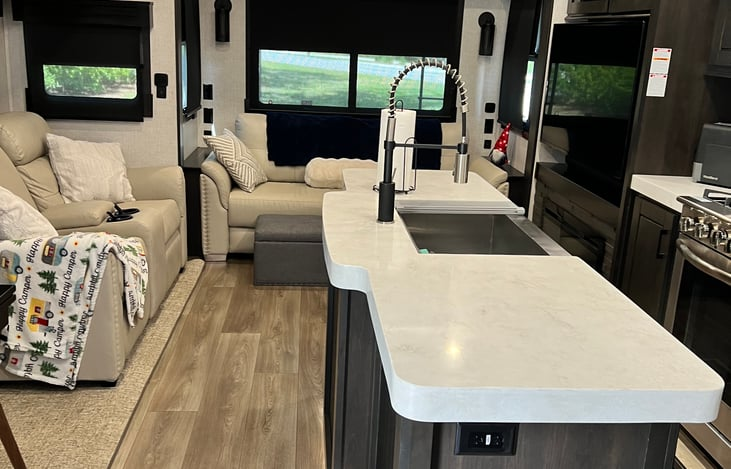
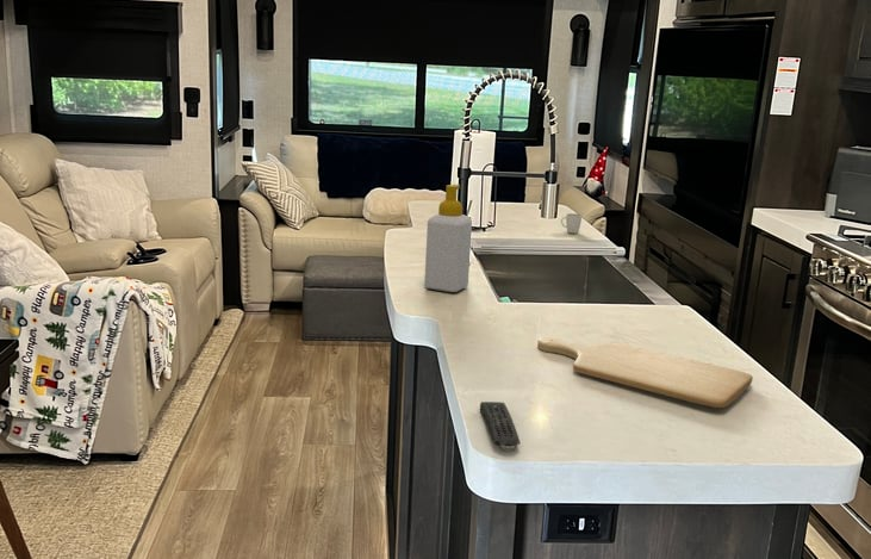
+ soap bottle [423,184,473,293]
+ remote control [479,400,522,453]
+ chopping board [536,336,754,409]
+ cup [560,210,583,235]
